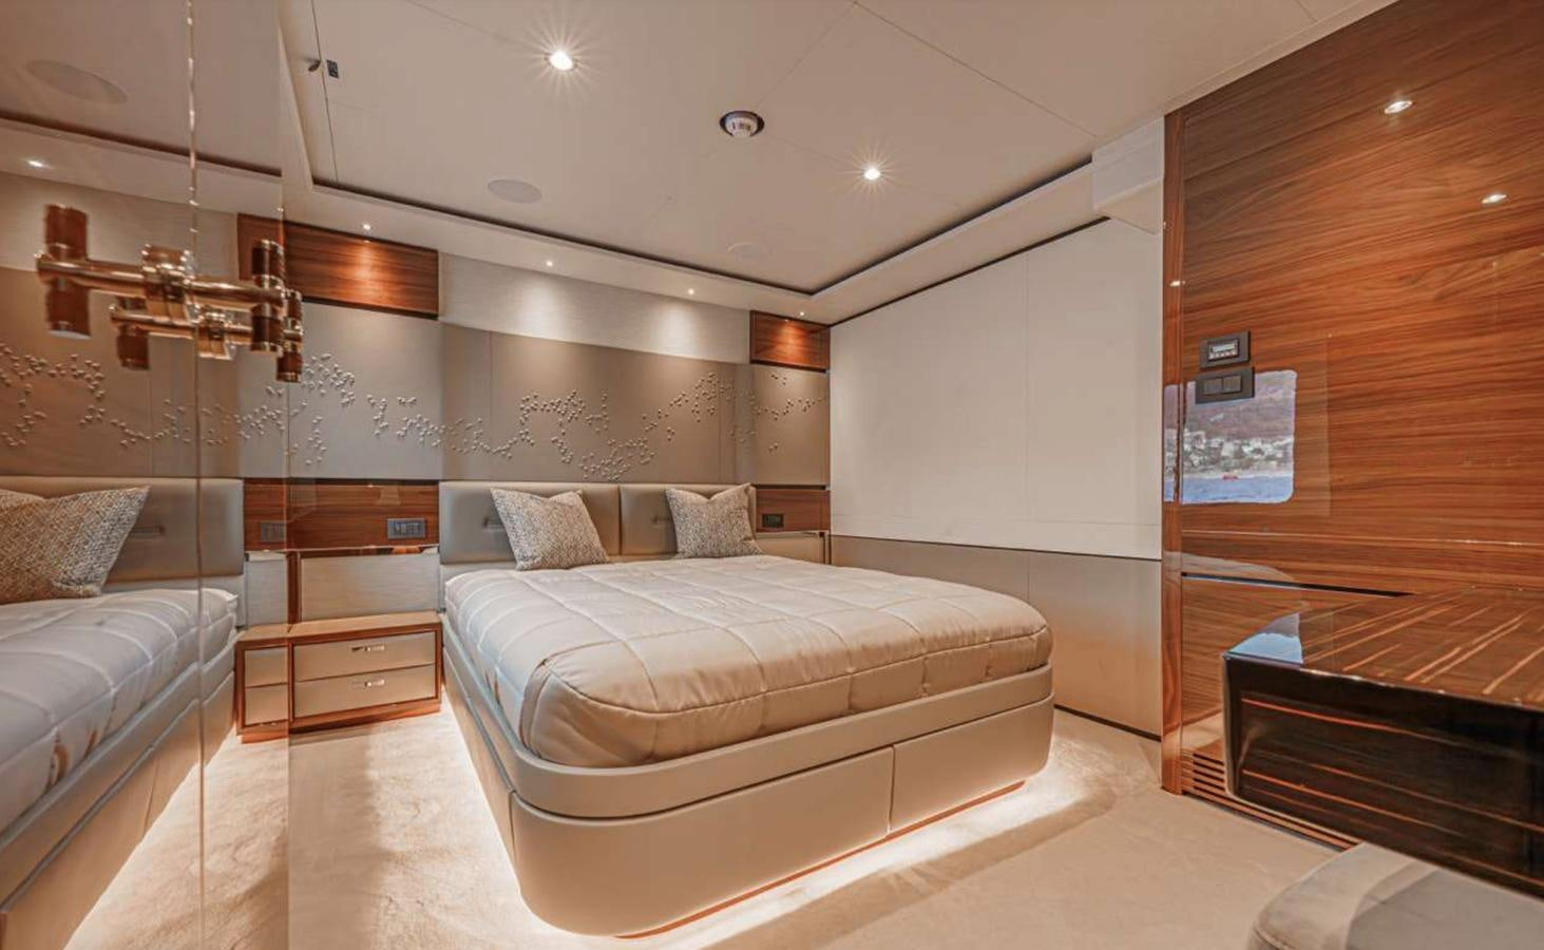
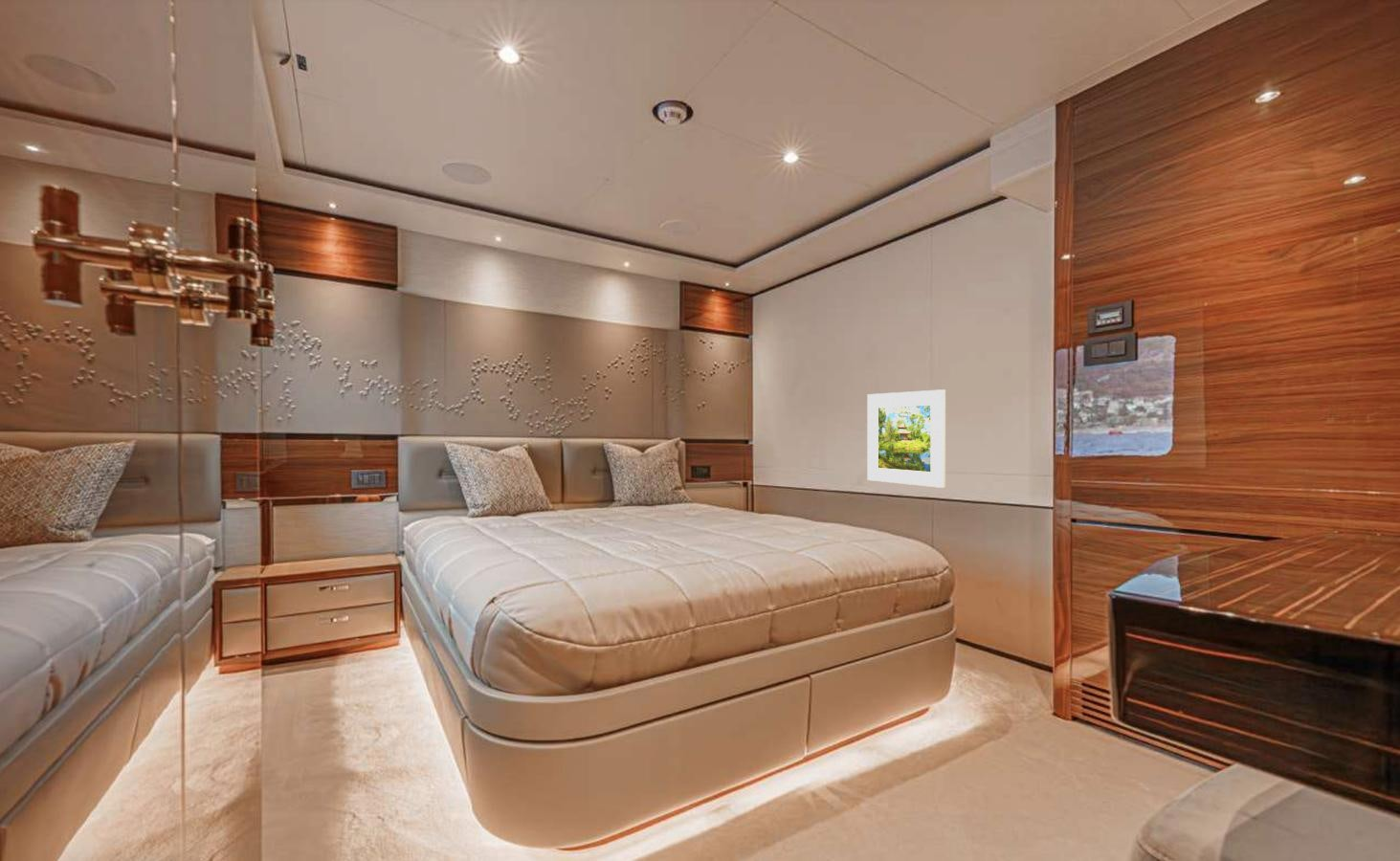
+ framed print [866,388,946,489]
